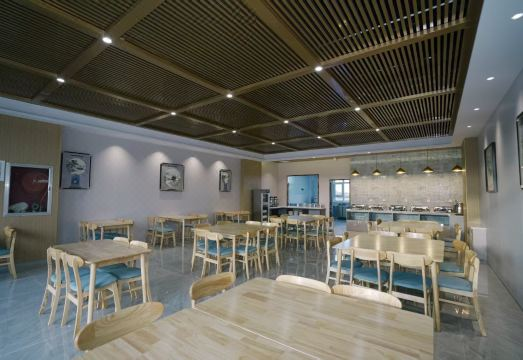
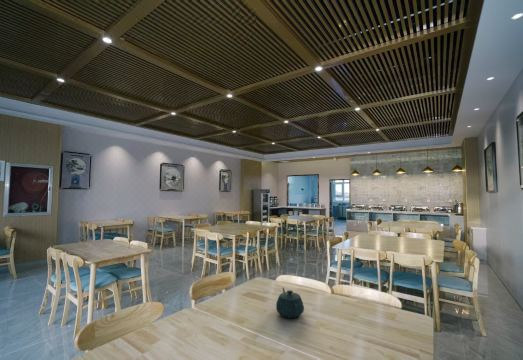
+ teapot [275,287,305,319]
